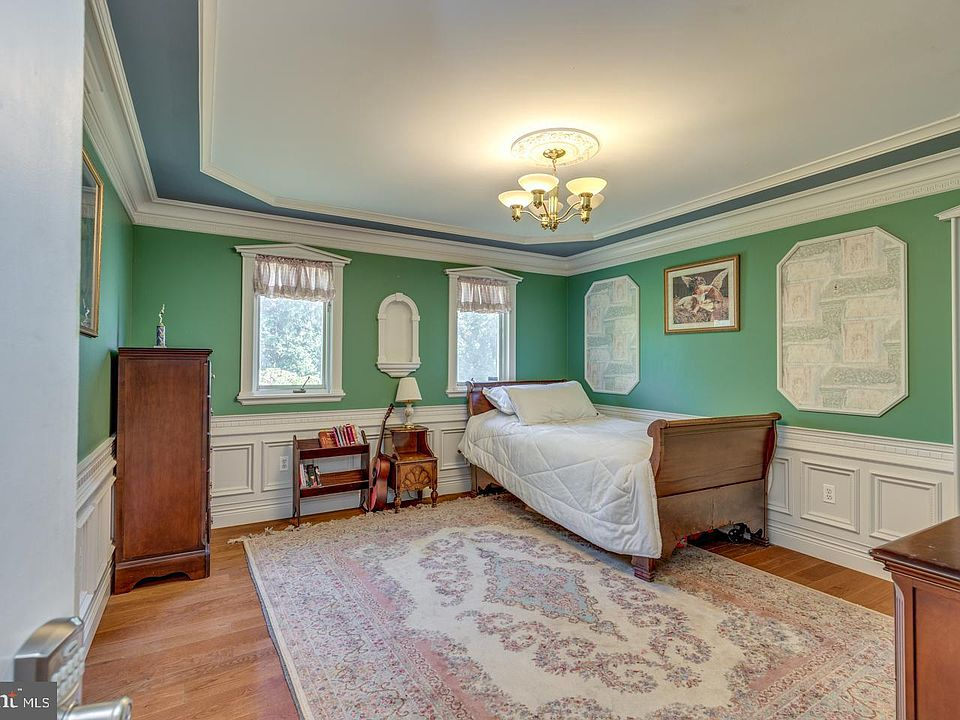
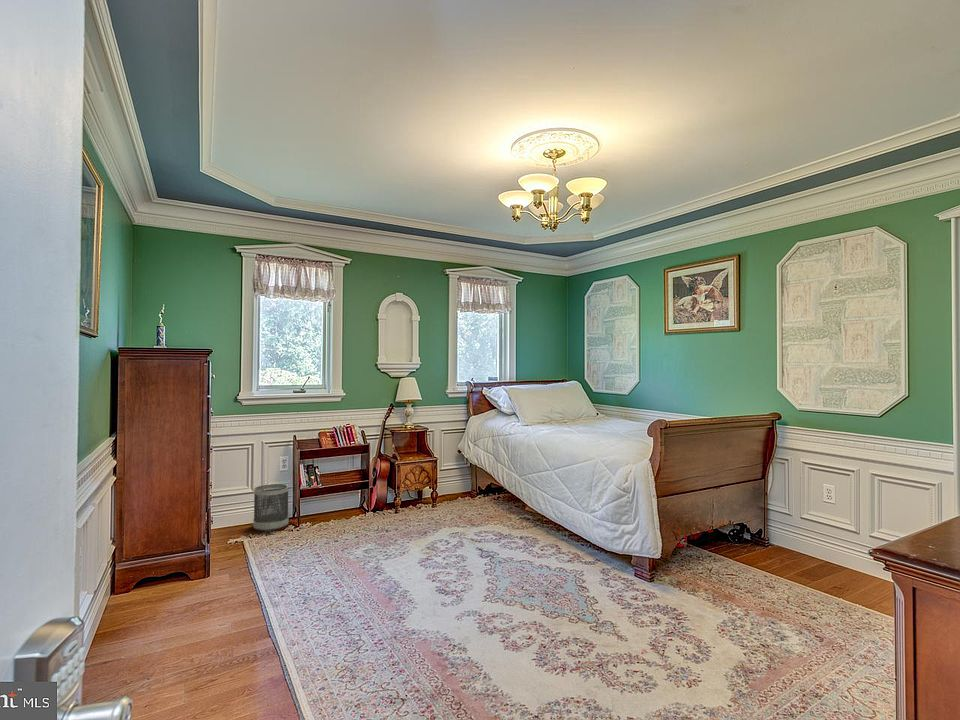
+ wastebasket [252,483,290,532]
